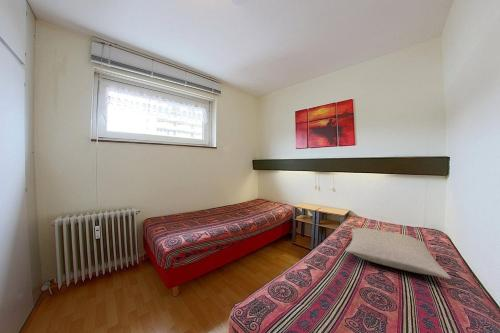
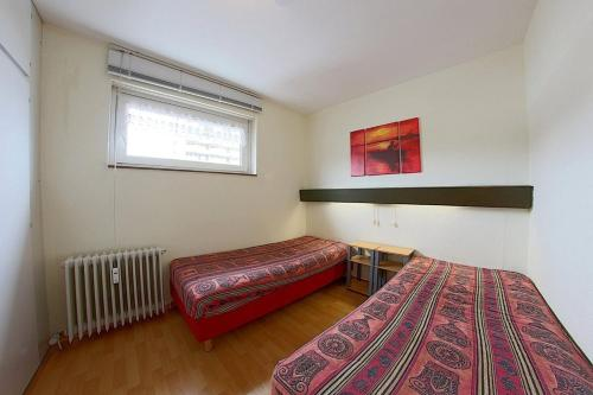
- pillow [345,227,452,280]
